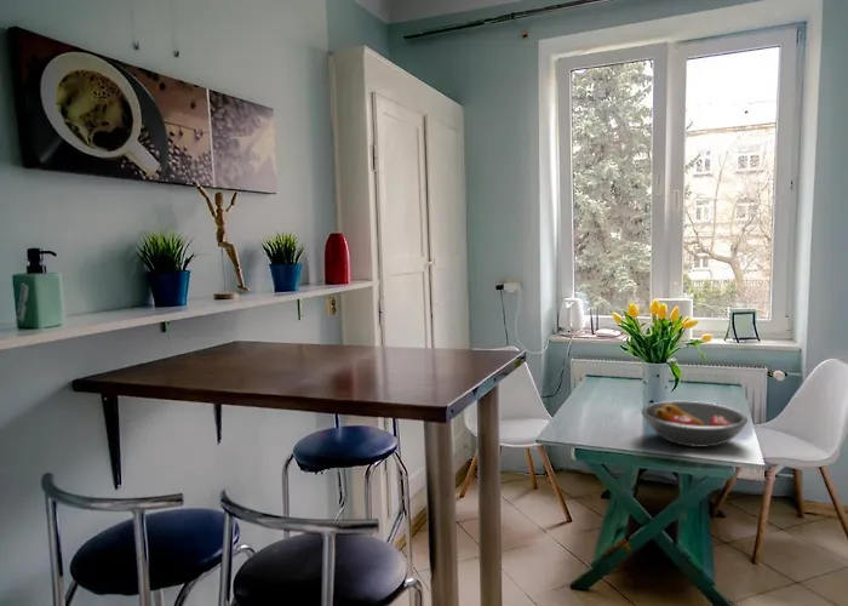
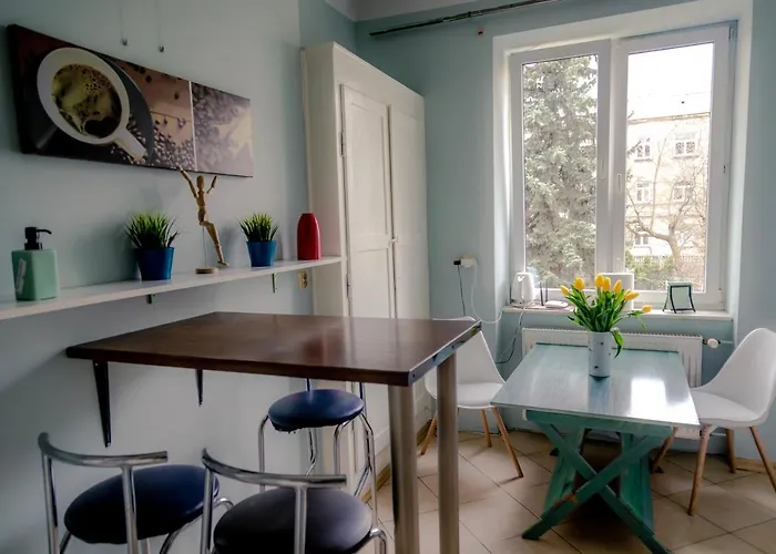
- fruit bowl [640,400,749,448]
